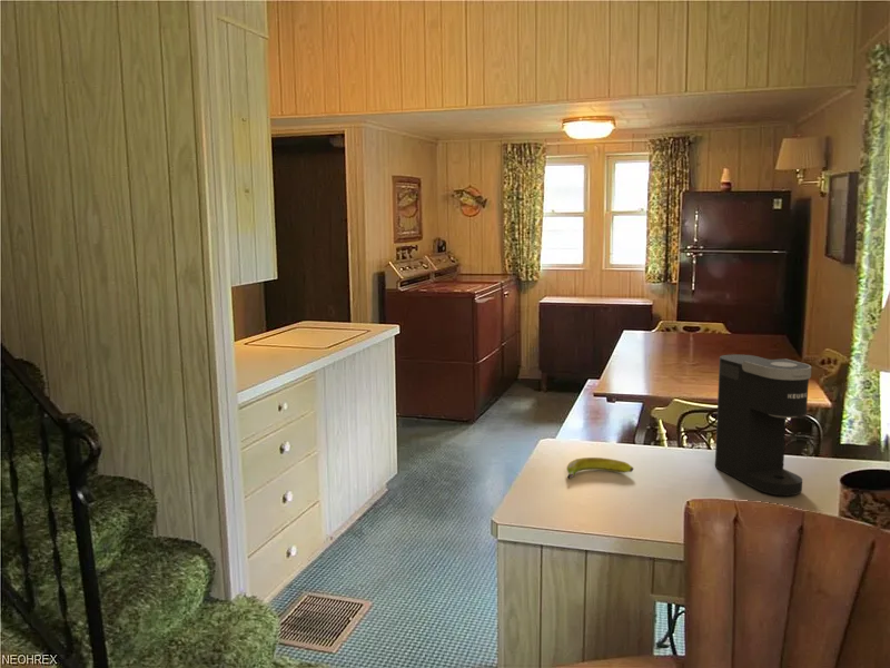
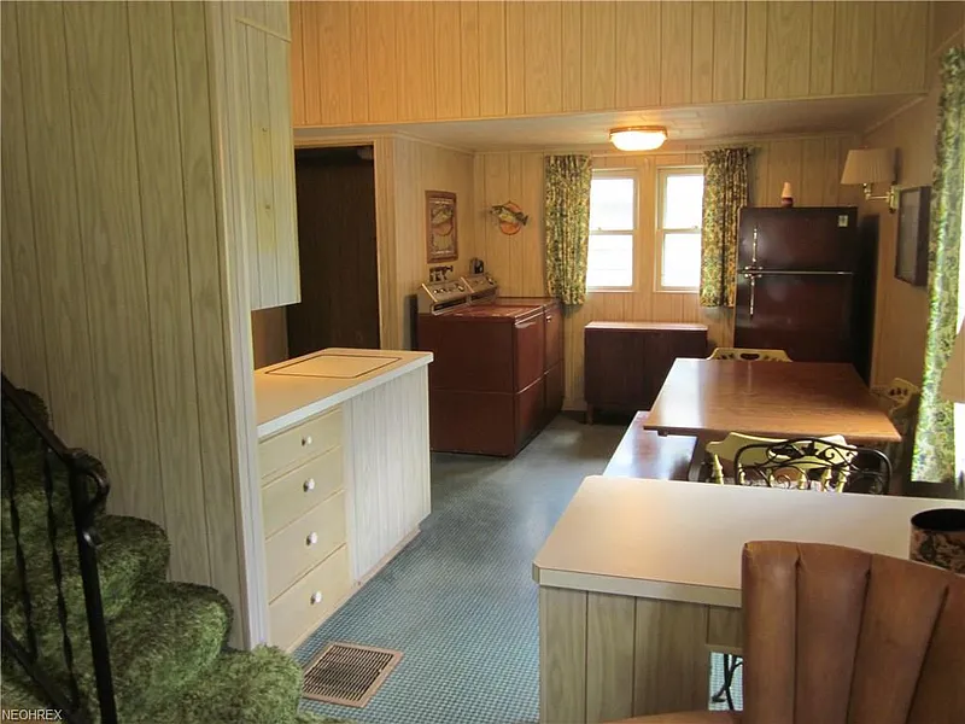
- banana [566,456,634,479]
- coffee maker [714,353,812,497]
